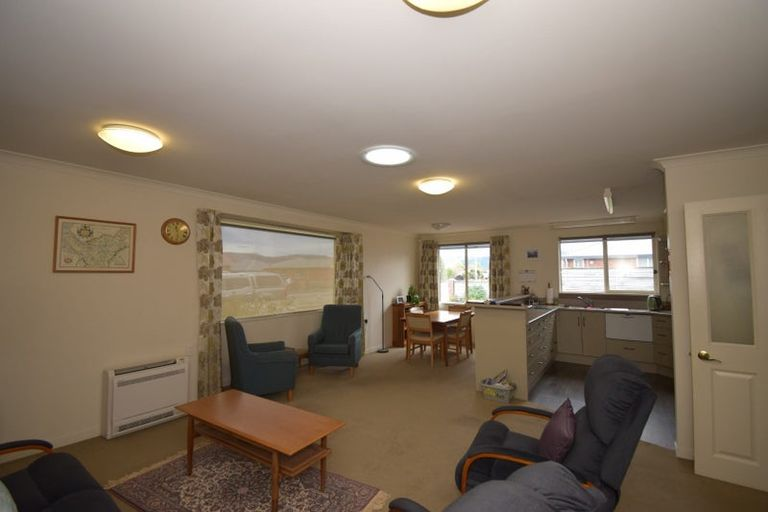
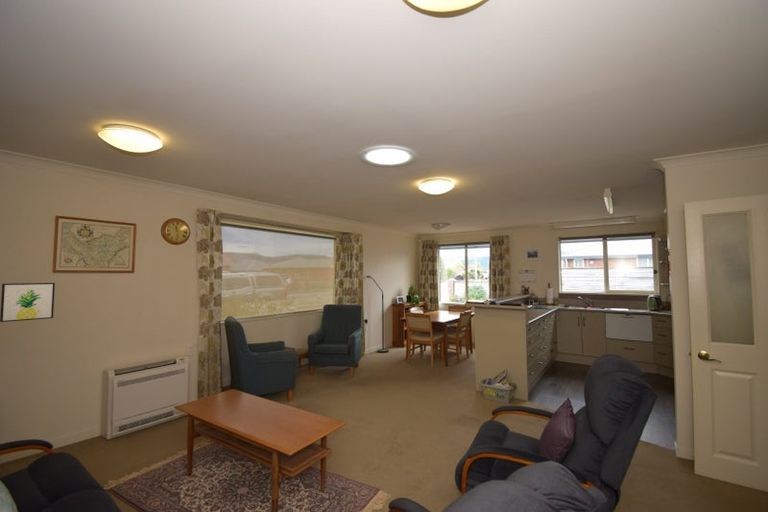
+ wall art [0,282,56,323]
